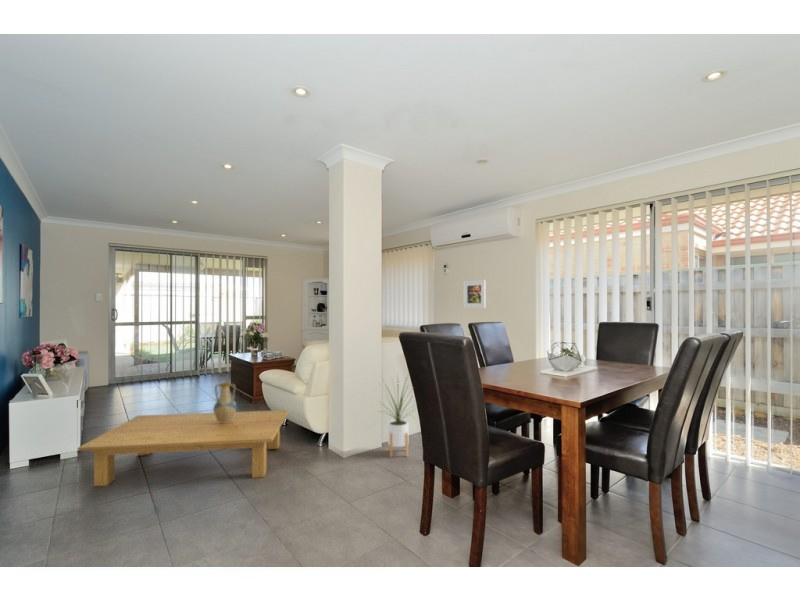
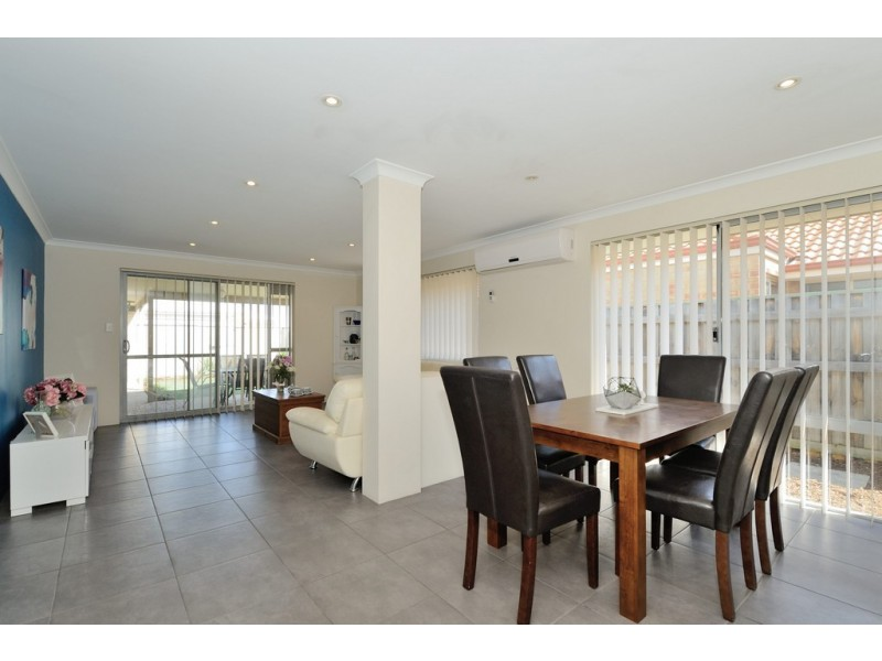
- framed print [463,279,487,309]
- vase [212,382,238,423]
- coffee table [77,409,289,487]
- house plant [376,374,417,458]
